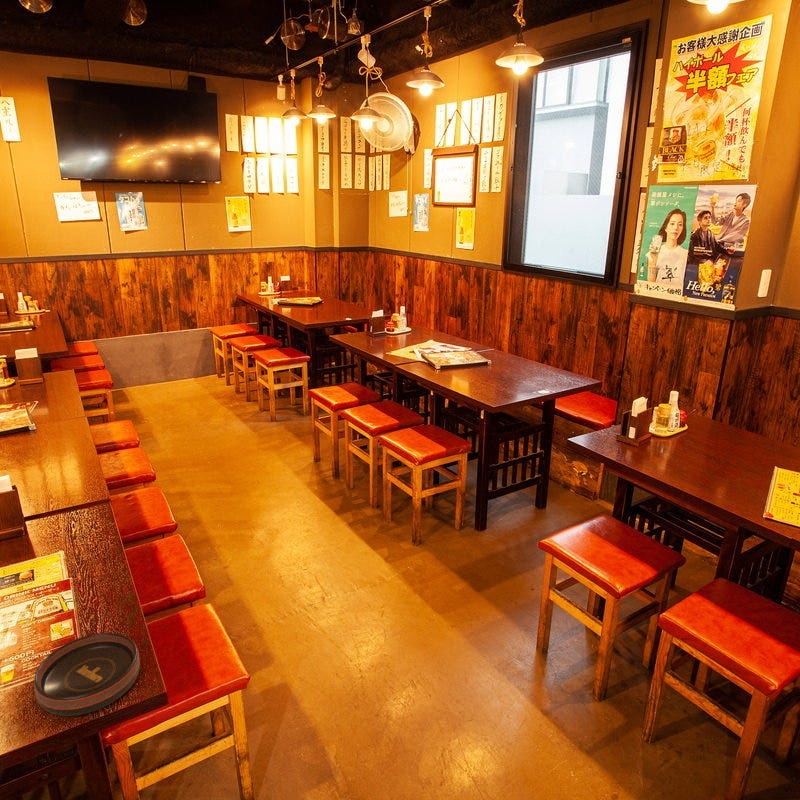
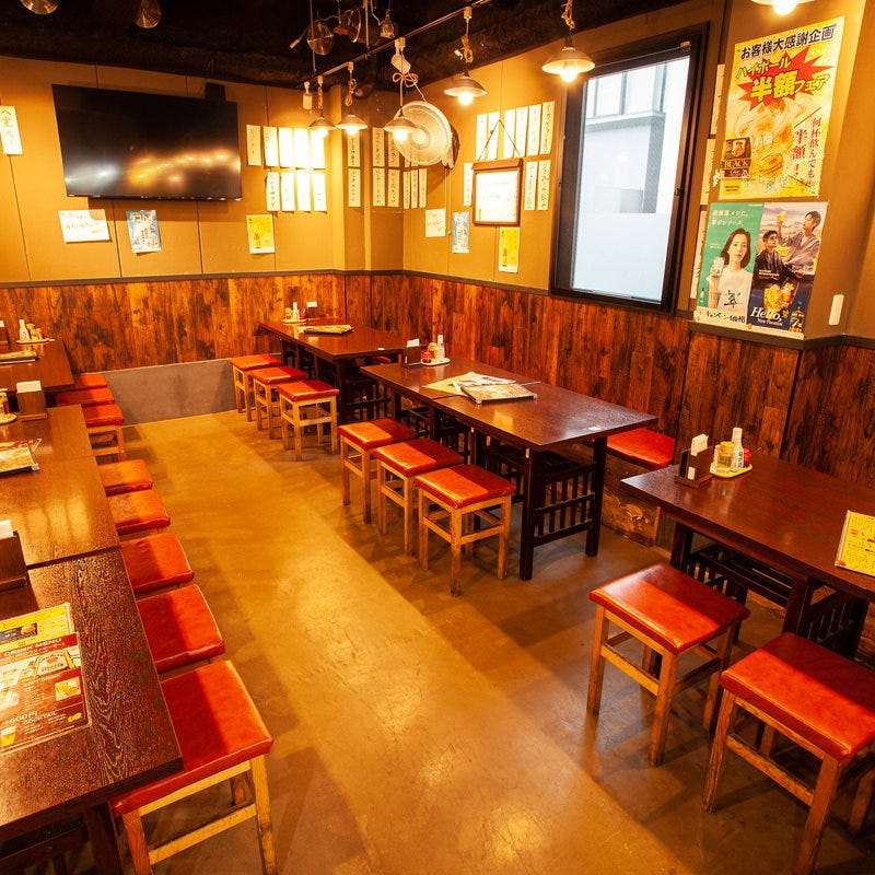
- ashtray [33,632,141,717]
